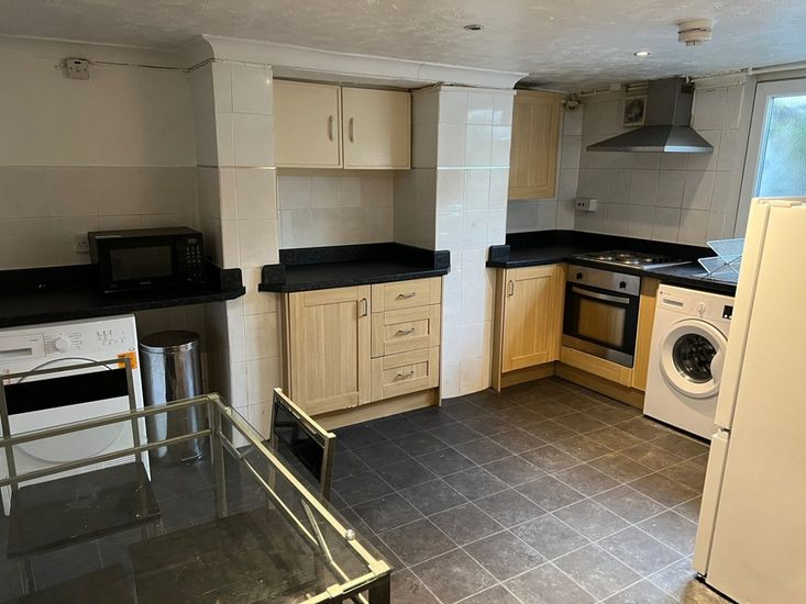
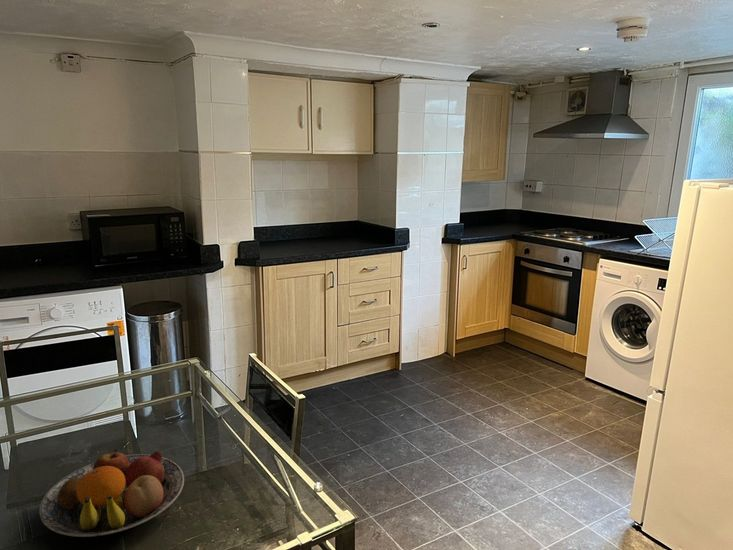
+ fruit bowl [38,448,185,538]
